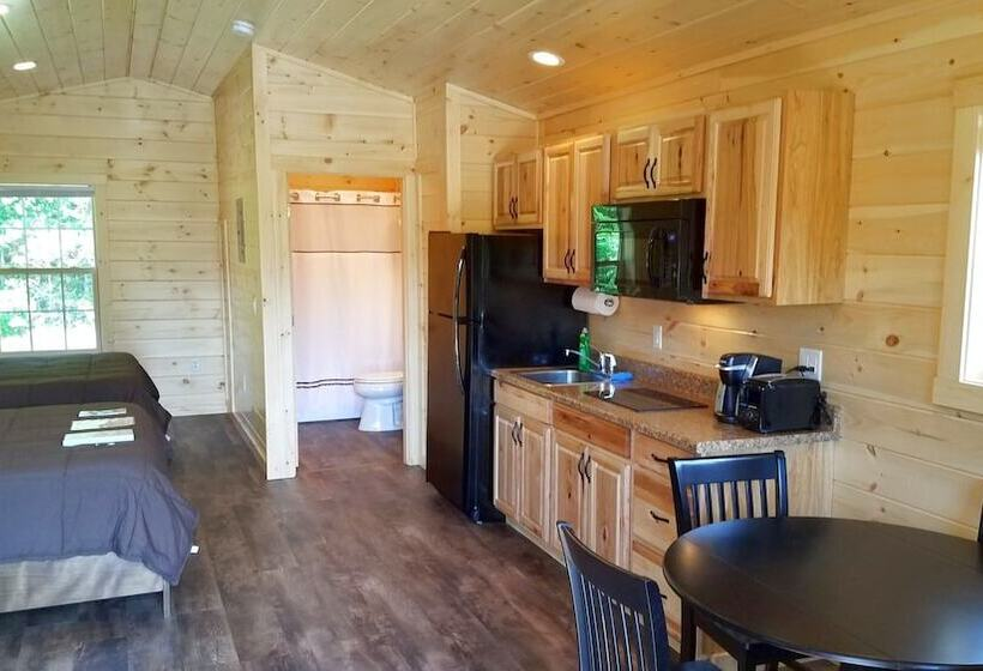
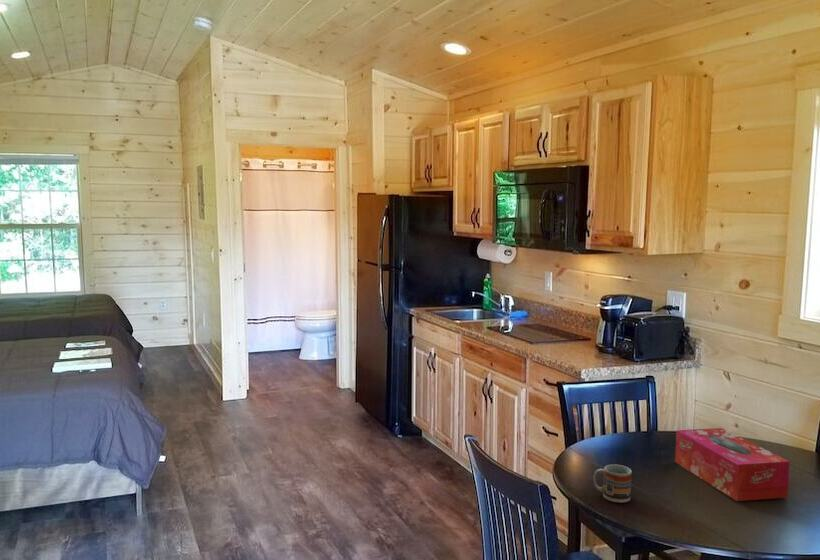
+ cup [592,464,633,504]
+ tissue box [674,427,791,502]
